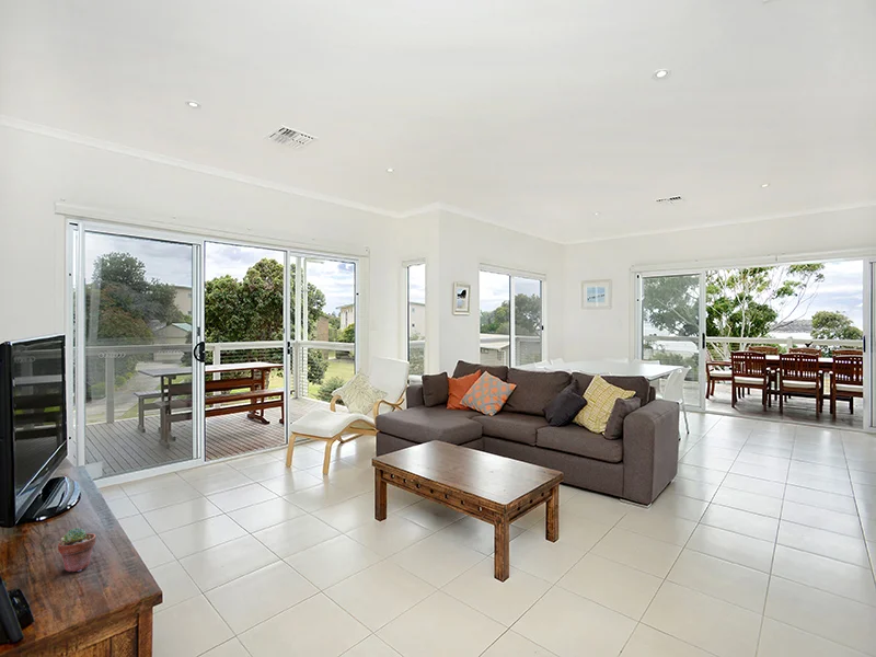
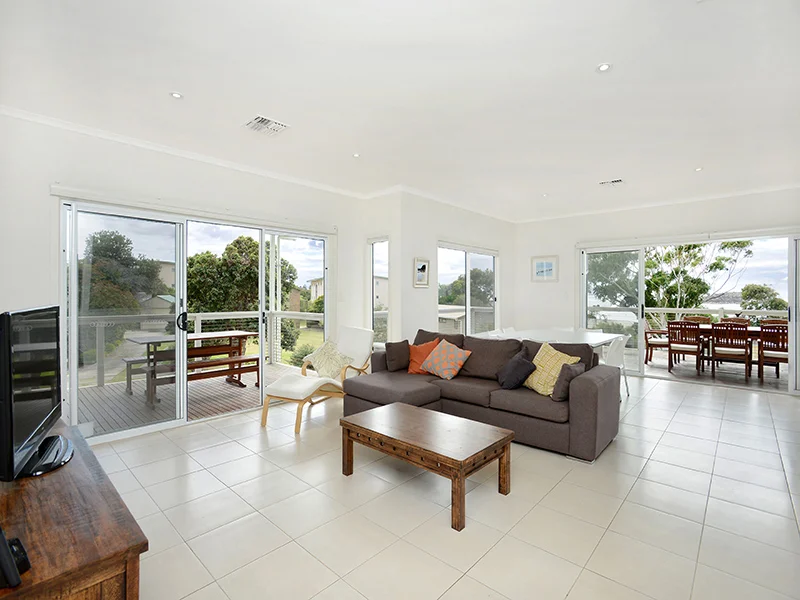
- potted succulent [57,527,97,573]
